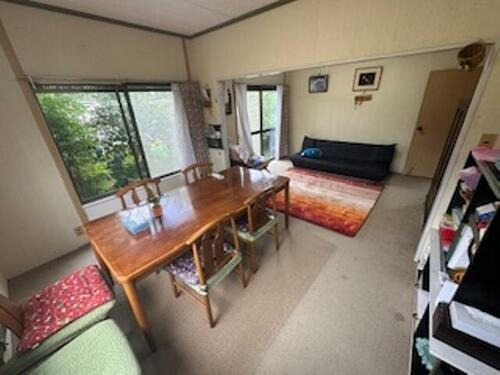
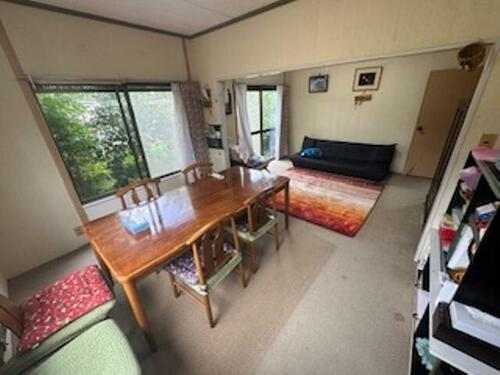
- potted plant [146,187,169,218]
